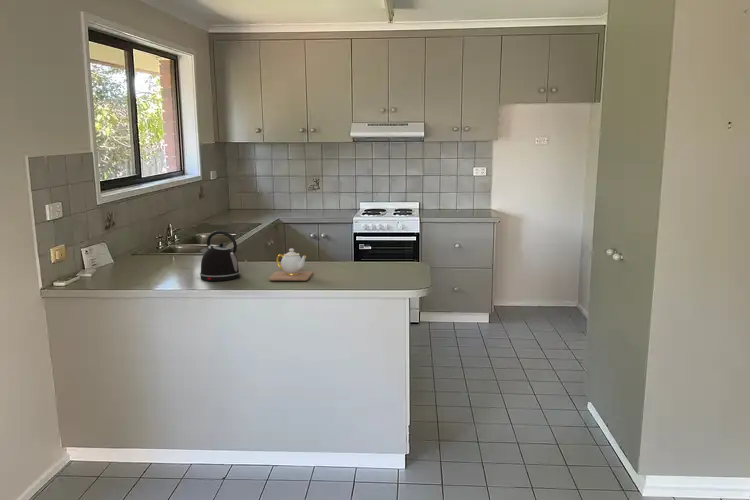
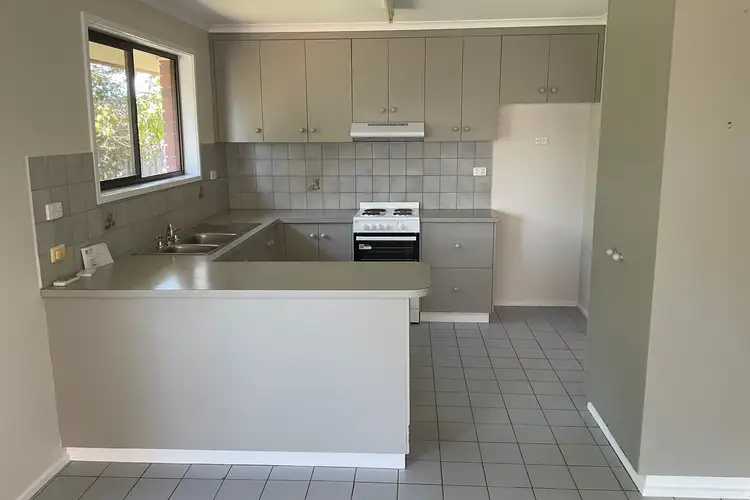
- kettle [199,230,241,282]
- teapot [268,247,314,282]
